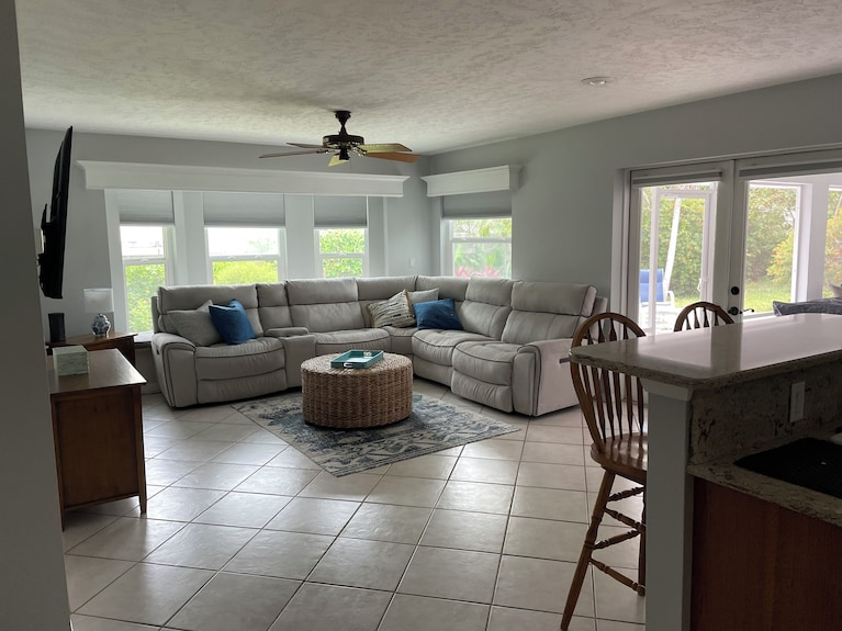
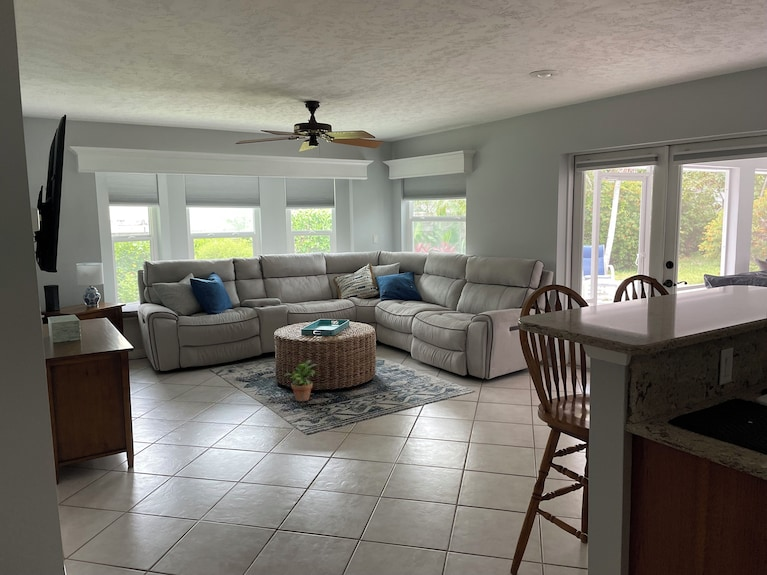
+ potted plant [283,359,318,402]
